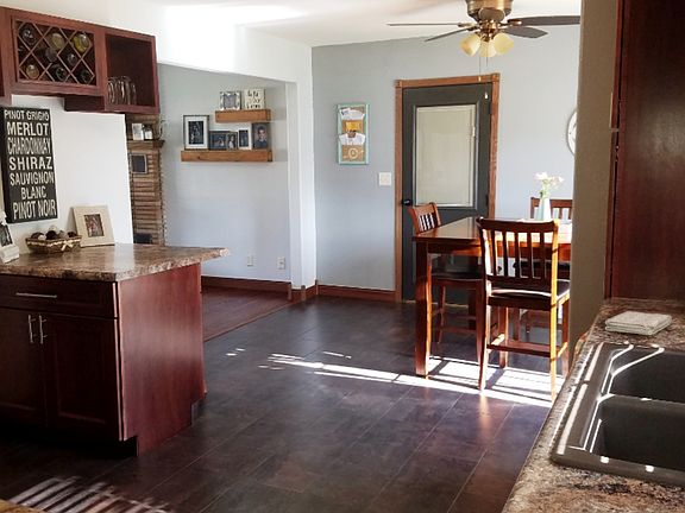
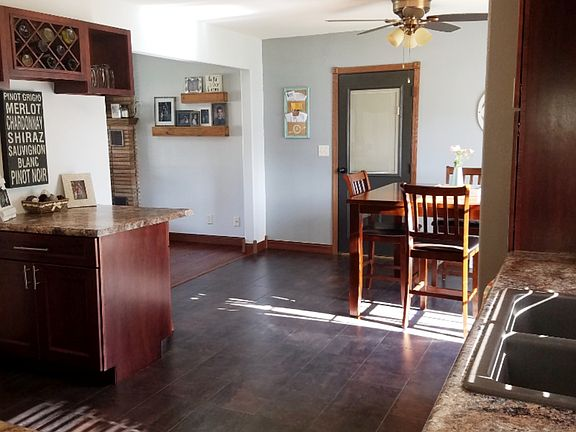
- washcloth [604,310,673,336]
